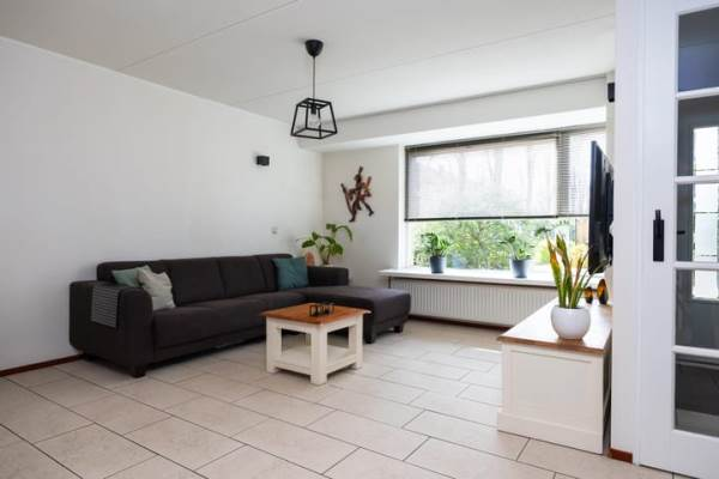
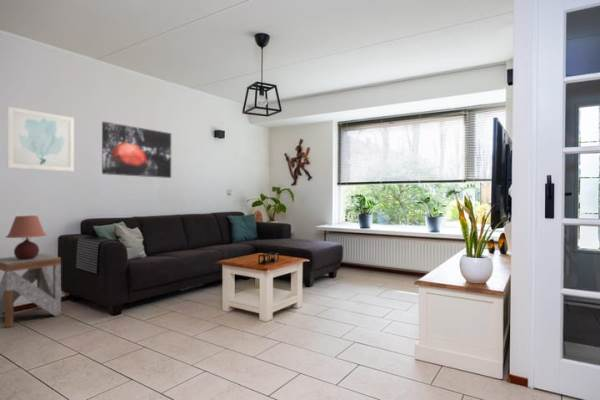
+ table lamp [5,215,47,260]
+ wall art [6,106,75,172]
+ wall art [101,121,172,179]
+ side table [0,253,62,329]
